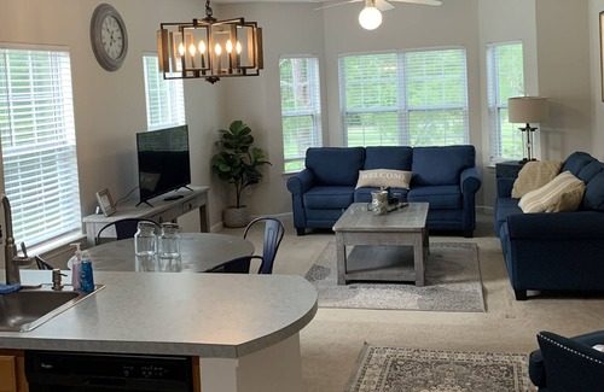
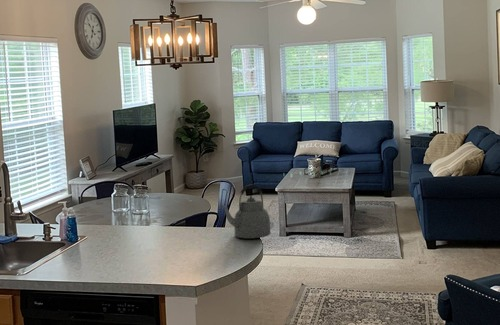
+ kettle [219,184,272,239]
